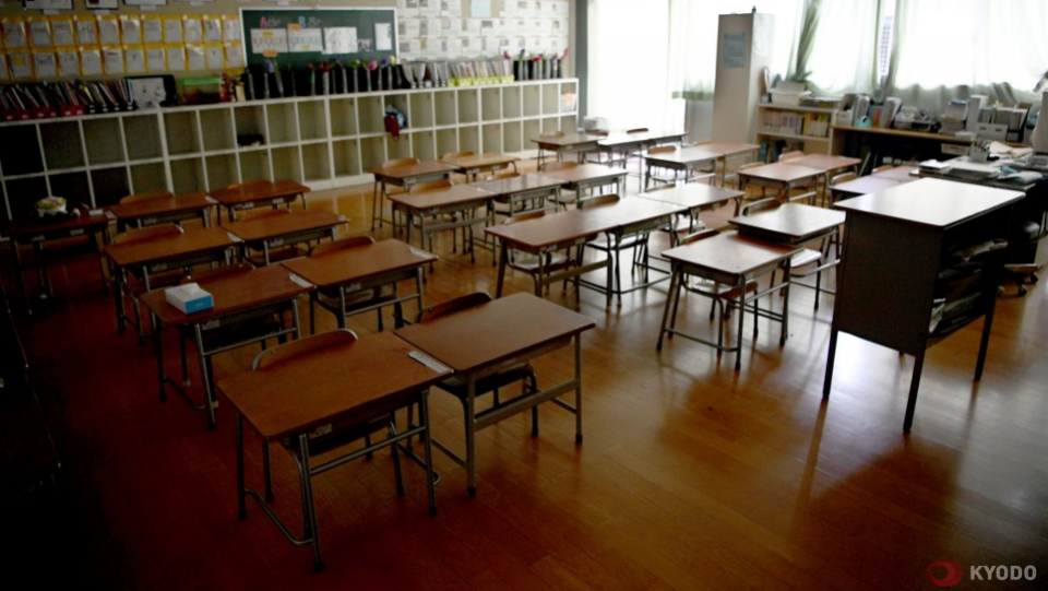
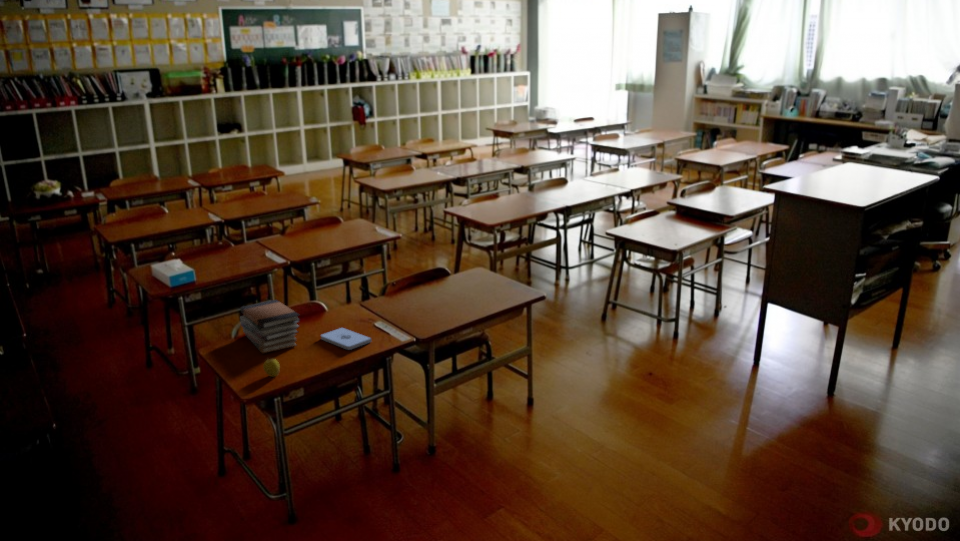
+ book stack [239,299,301,354]
+ notepad [320,327,373,351]
+ apple [262,357,281,378]
